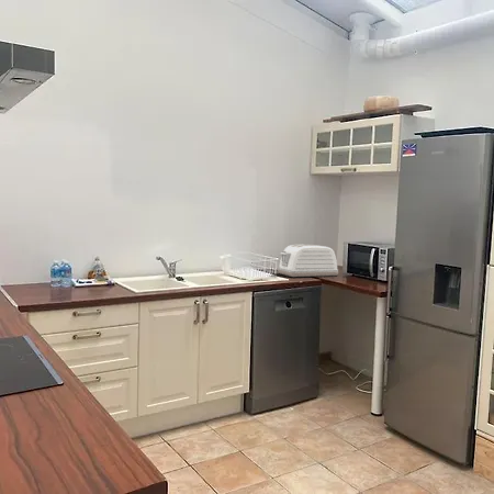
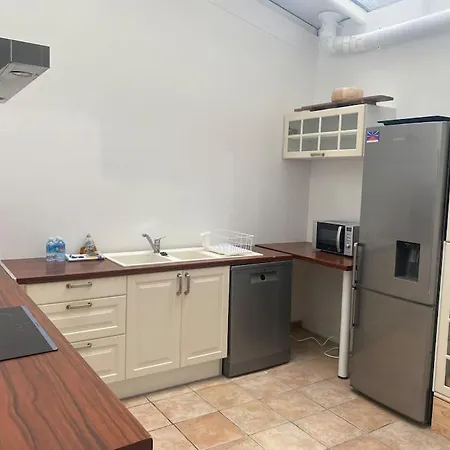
- toaster [277,244,339,278]
